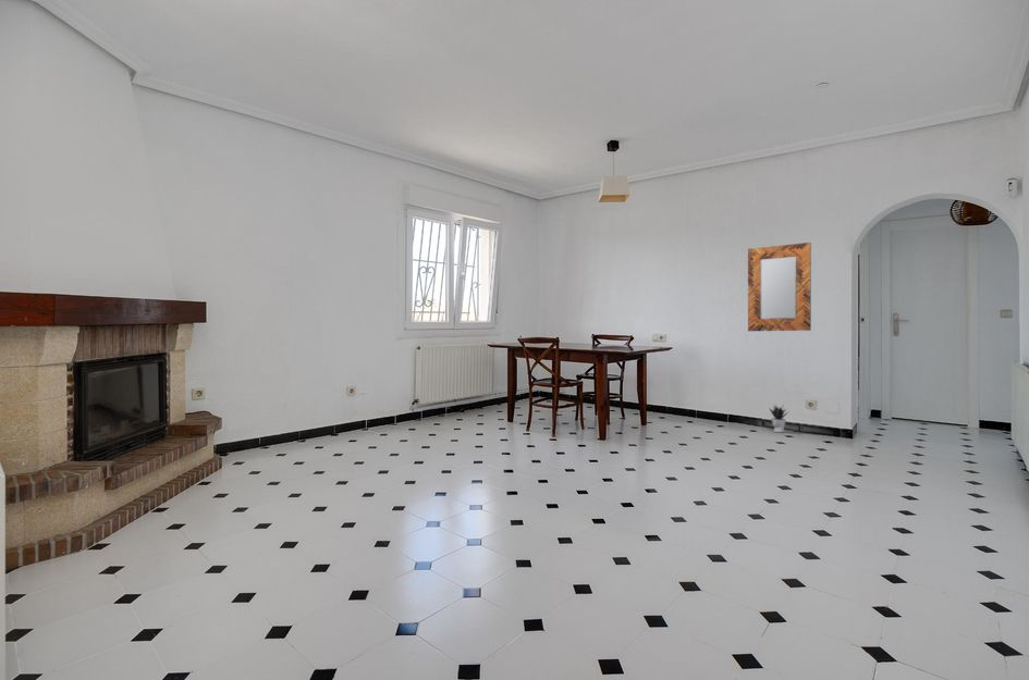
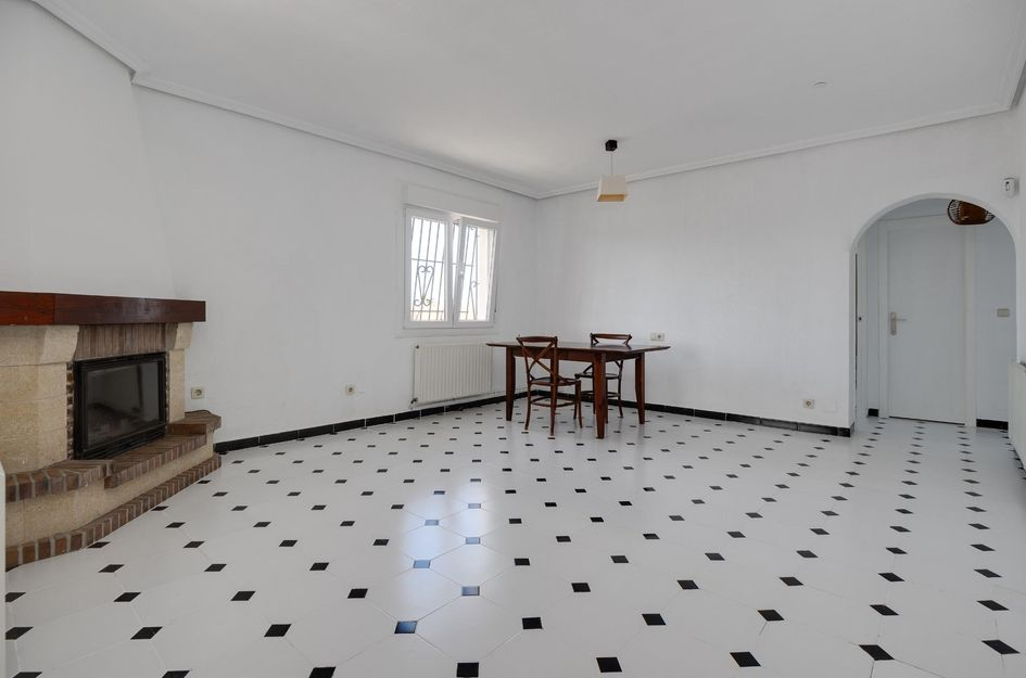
- potted plant [768,404,791,433]
- home mirror [747,242,812,332]
